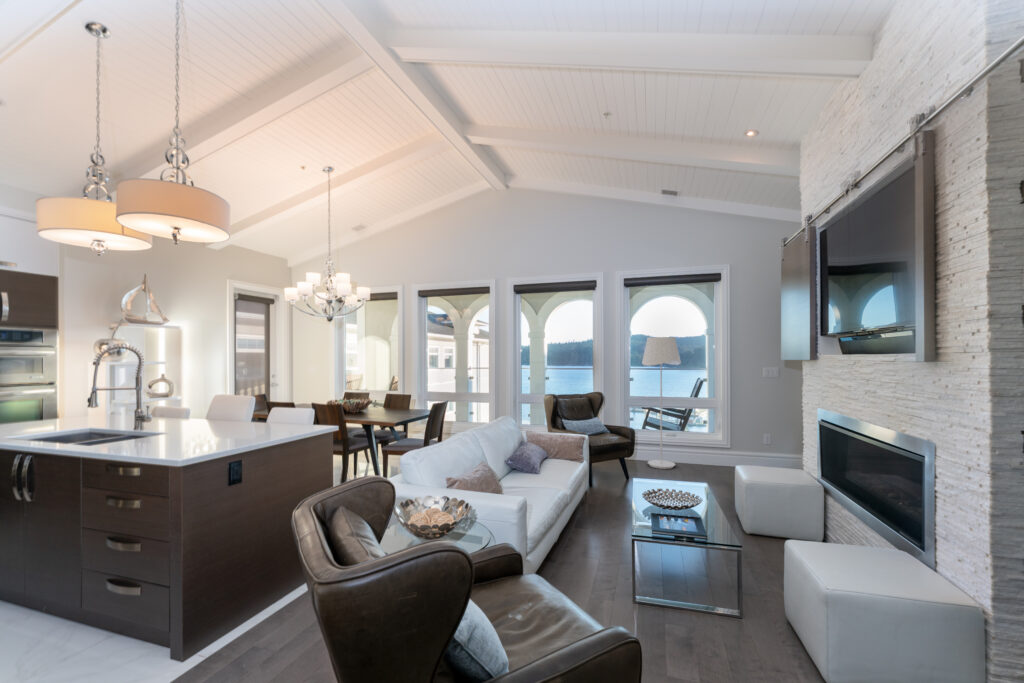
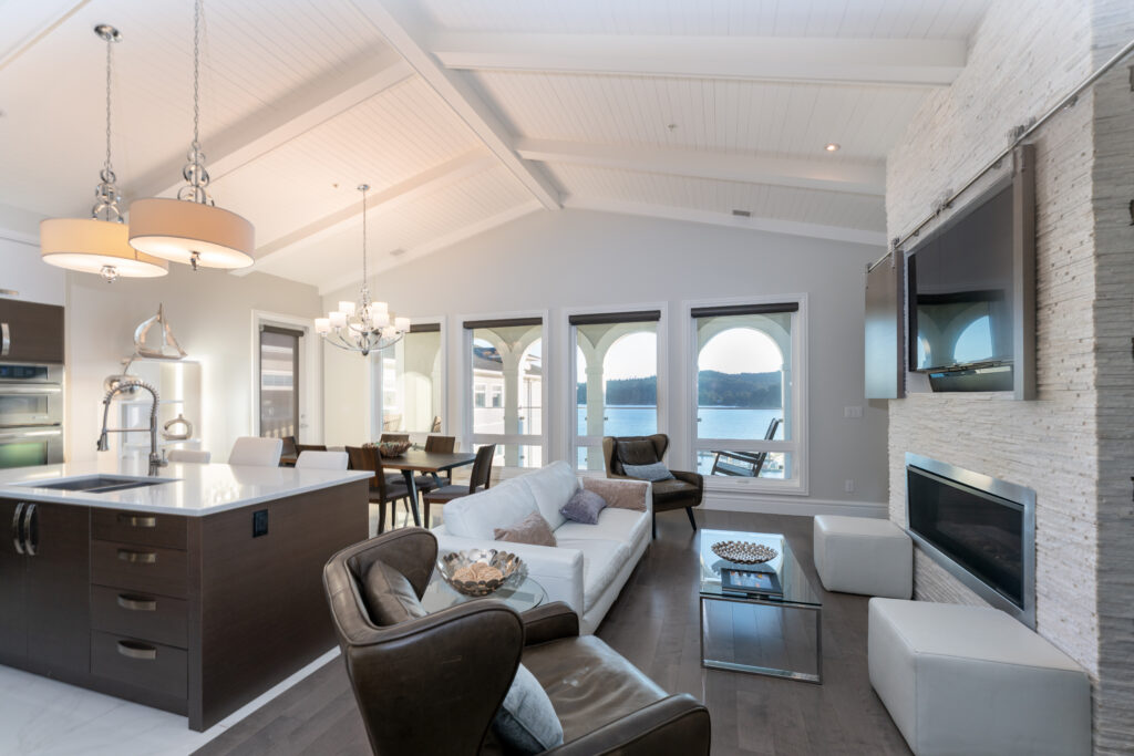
- floor lamp [641,336,682,470]
